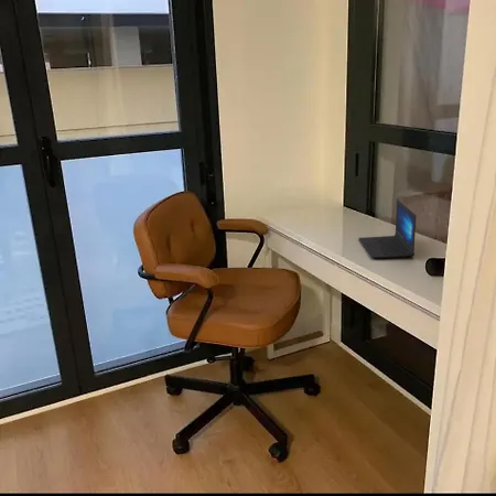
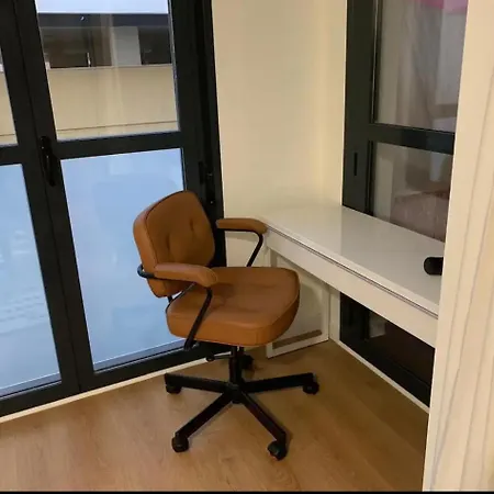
- laptop [358,198,417,259]
